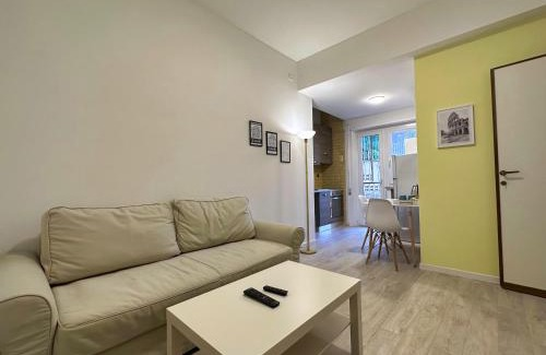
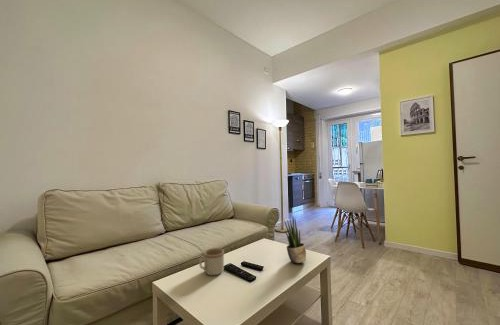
+ mug [198,247,225,276]
+ potted plant [283,217,307,264]
